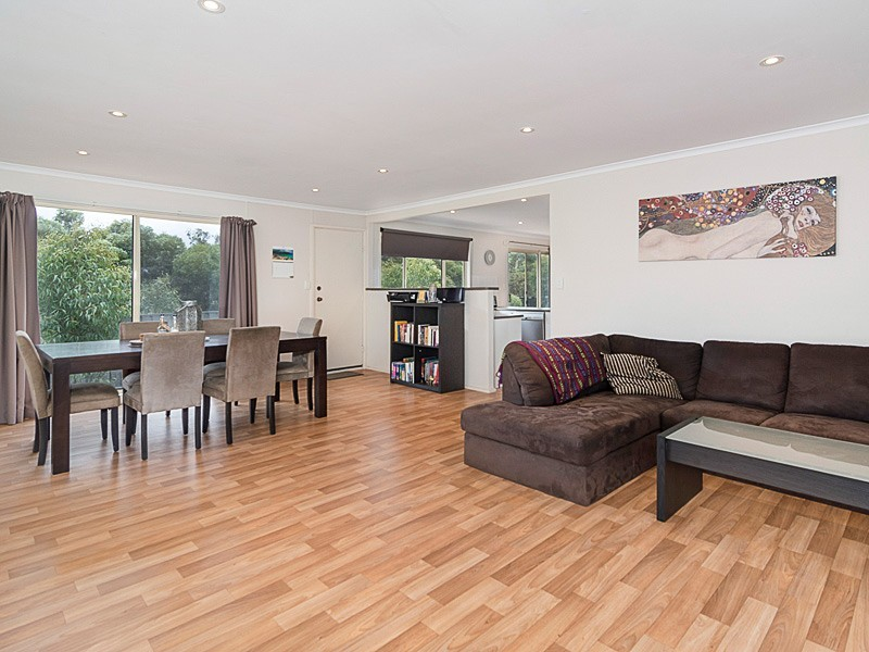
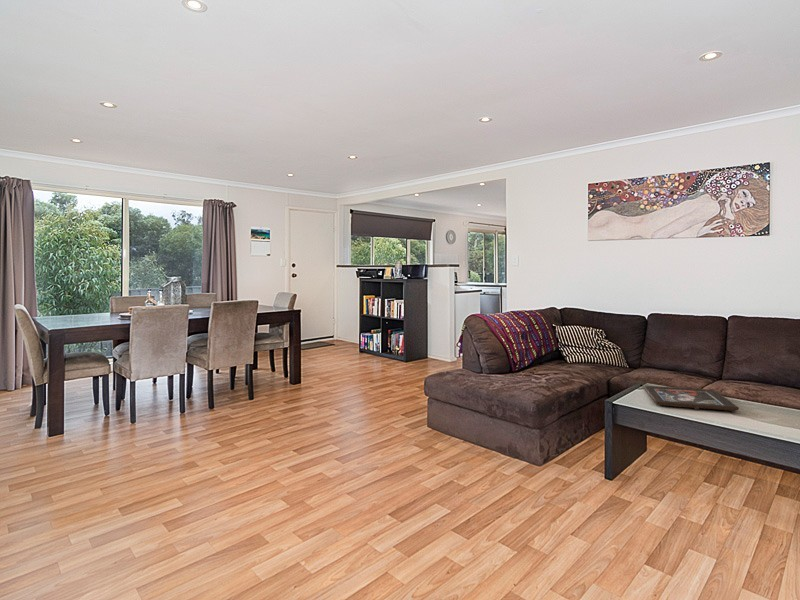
+ religious icon [643,385,740,412]
